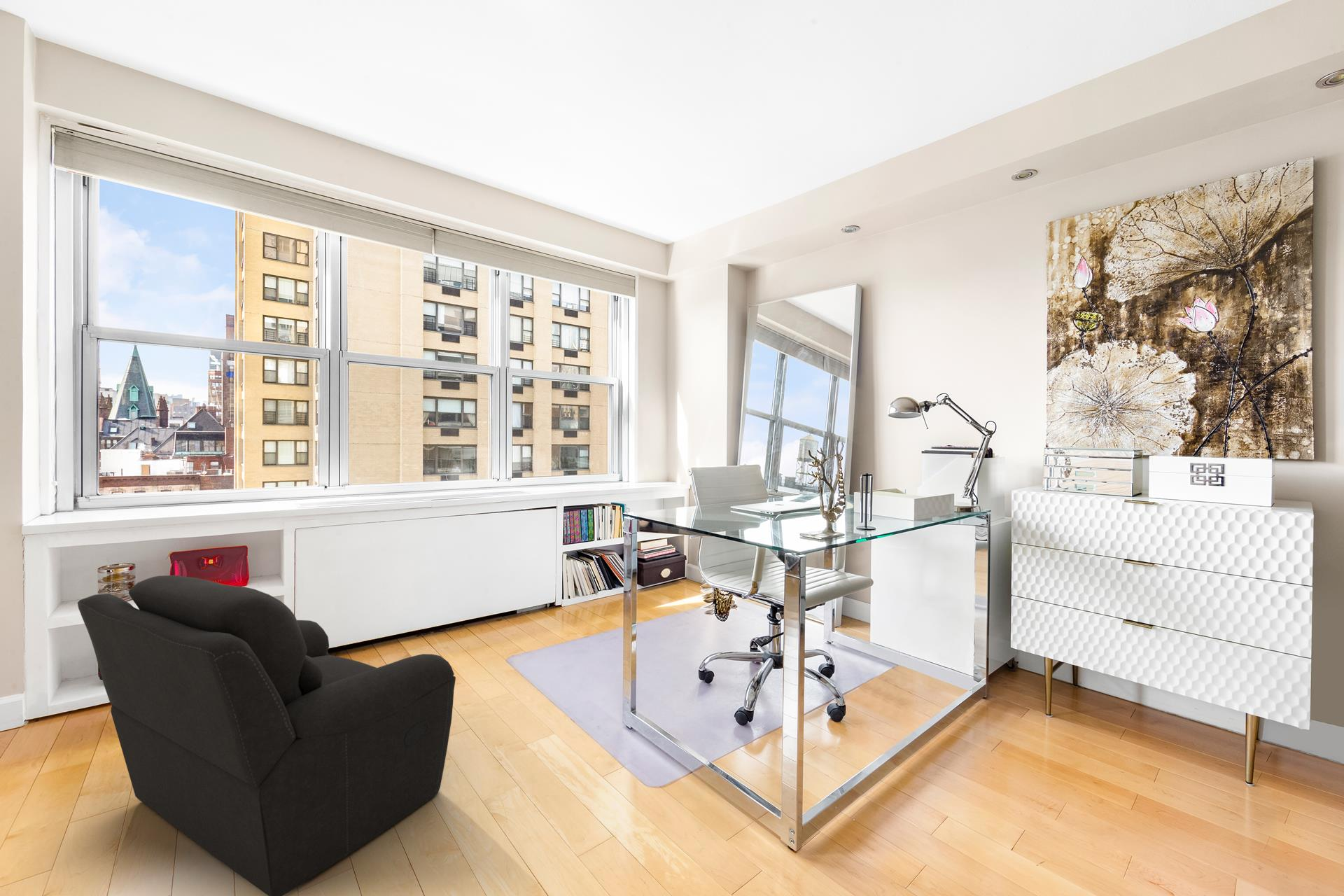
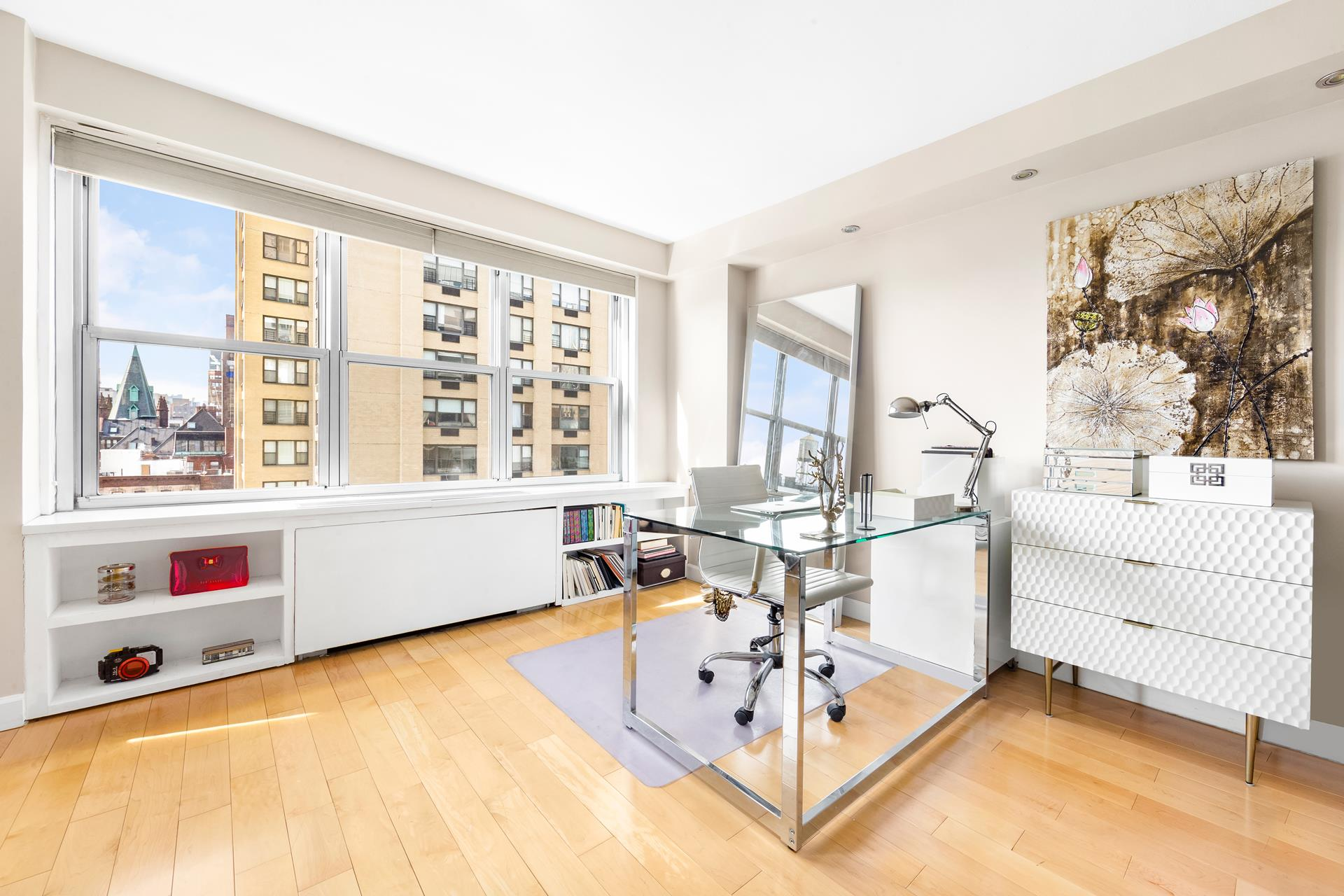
- armchair [77,575,456,896]
